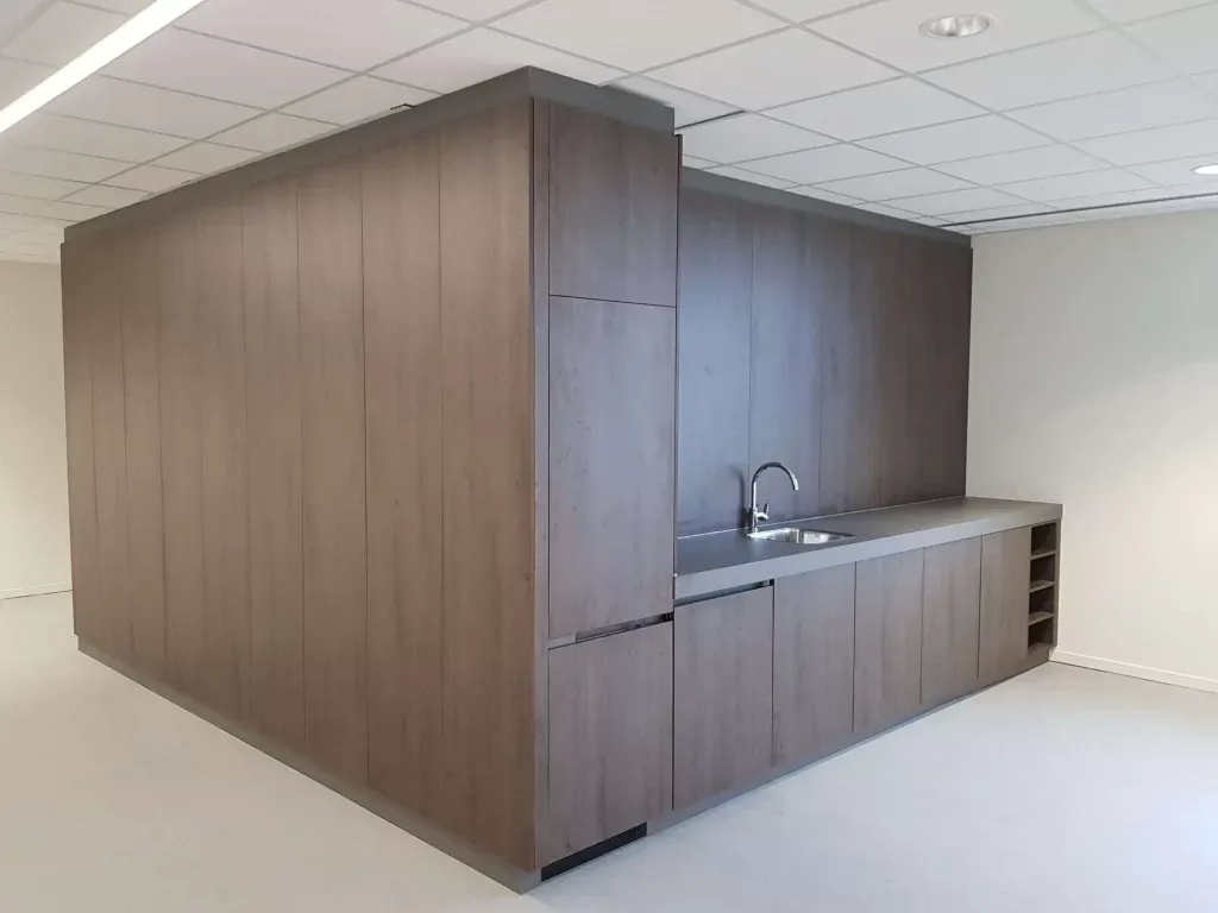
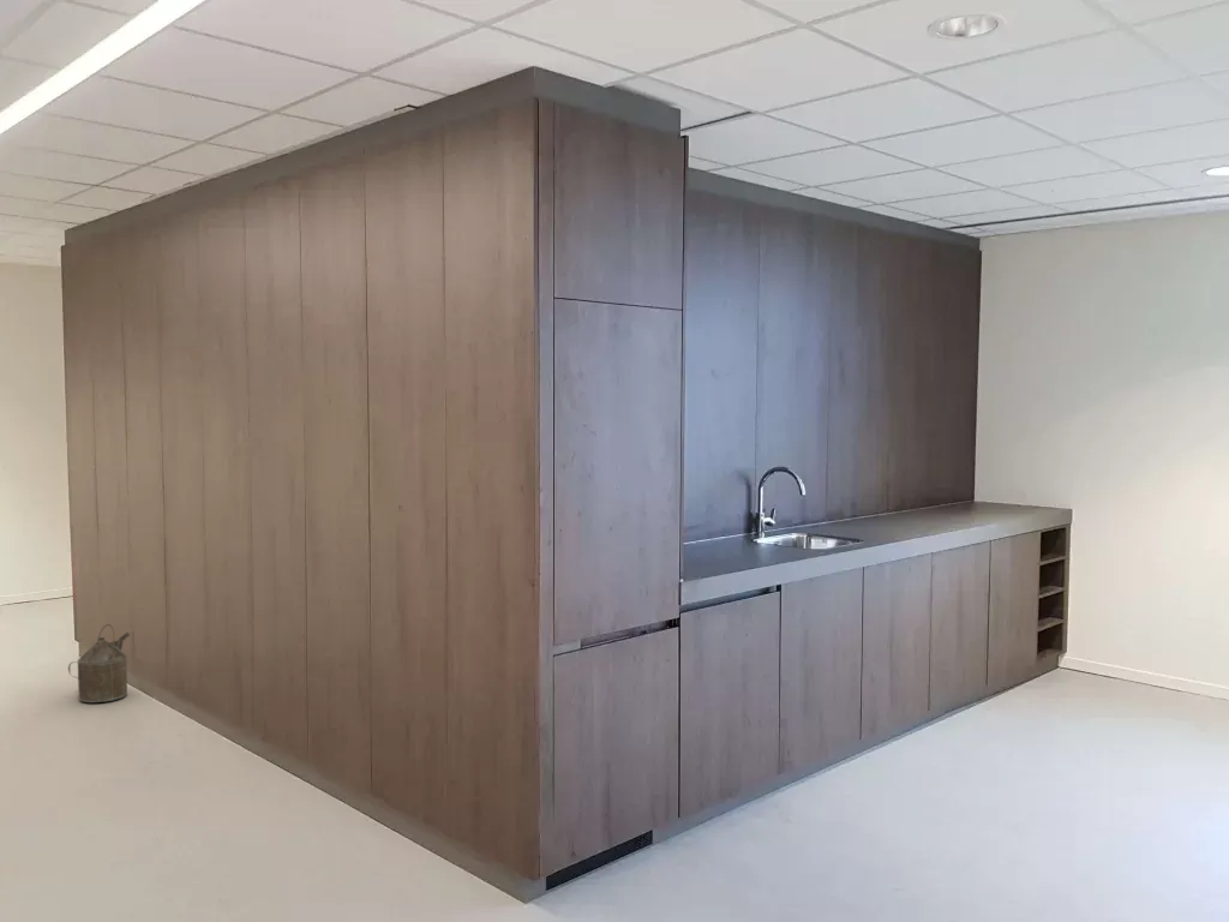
+ watering can [67,623,131,704]
